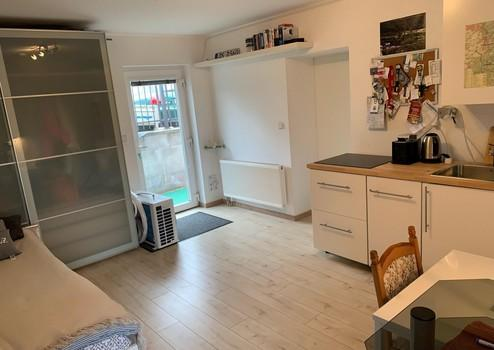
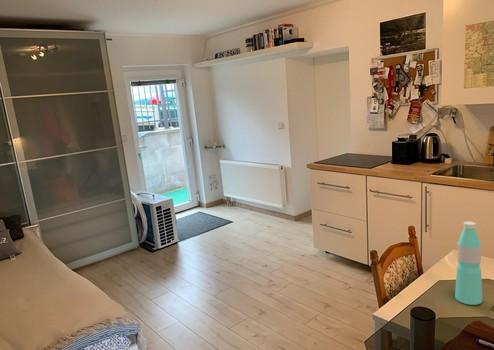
+ water bottle [454,221,483,306]
